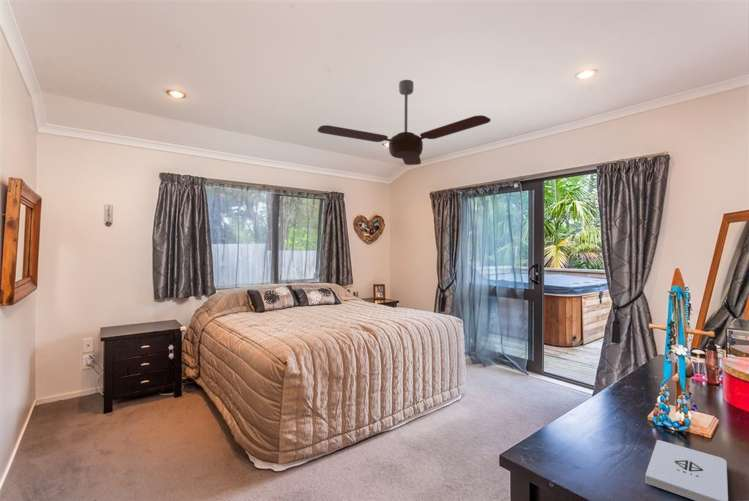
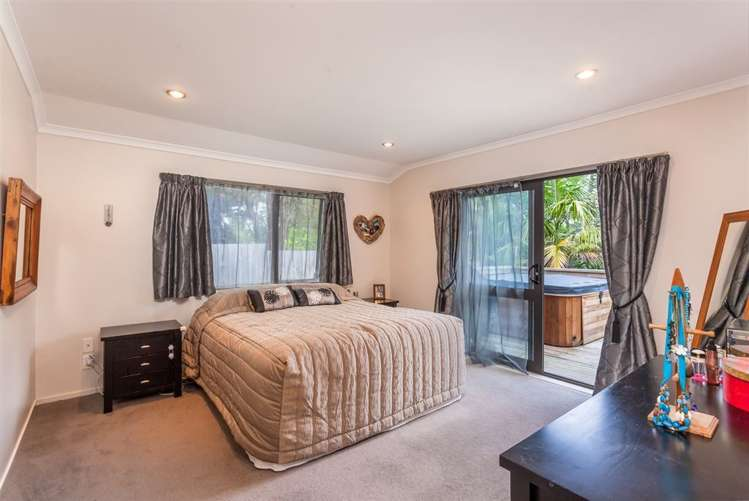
- ceiling fan [316,79,492,166]
- notepad [644,439,729,501]
